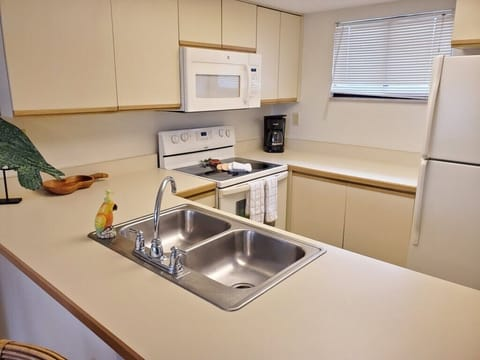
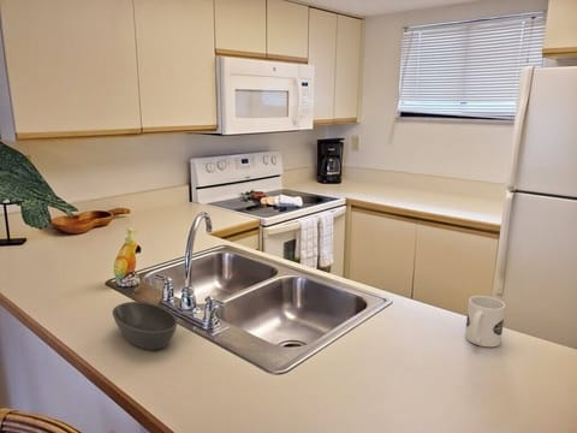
+ bowl [112,301,179,351]
+ mug [464,295,506,348]
